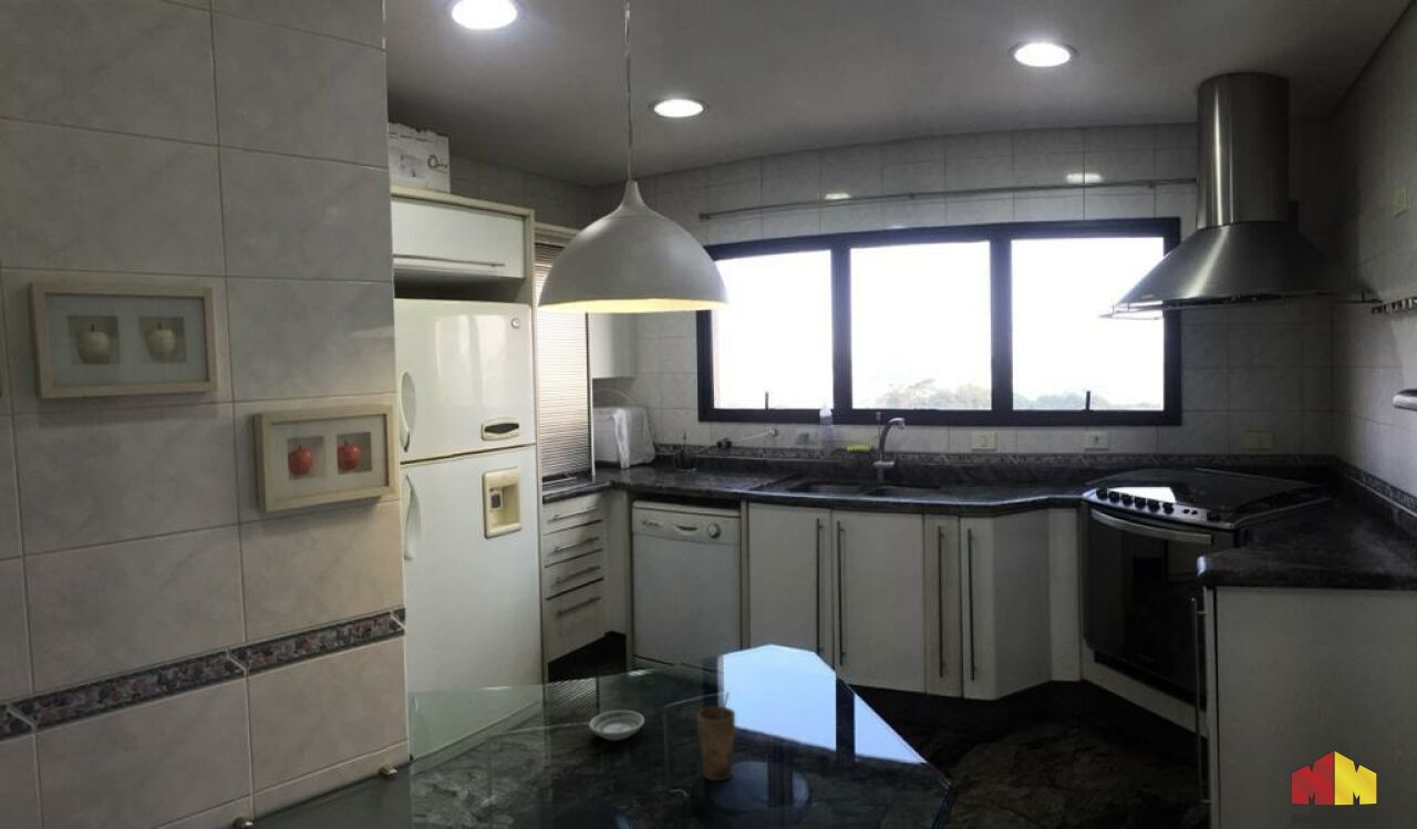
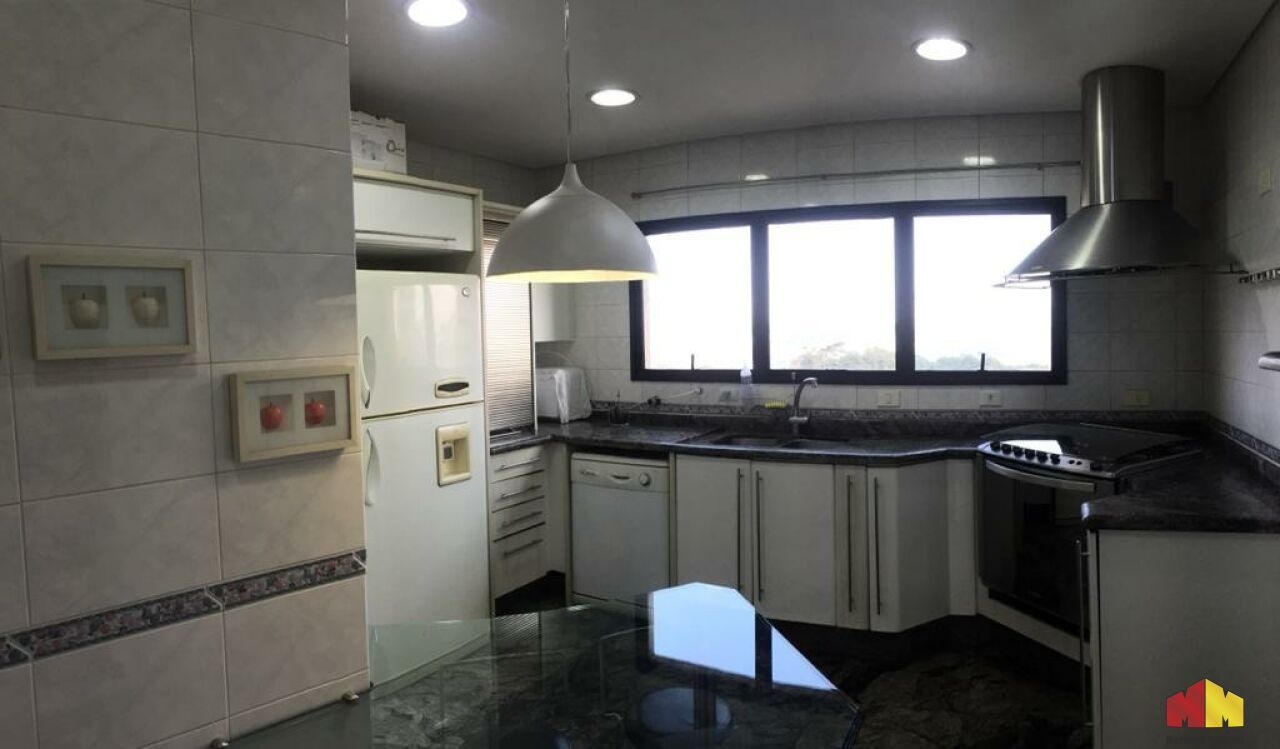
- saucer [588,709,645,742]
- cup [695,691,736,781]
